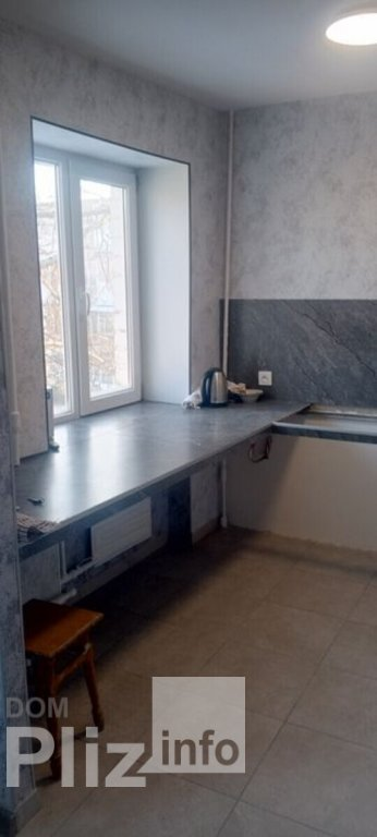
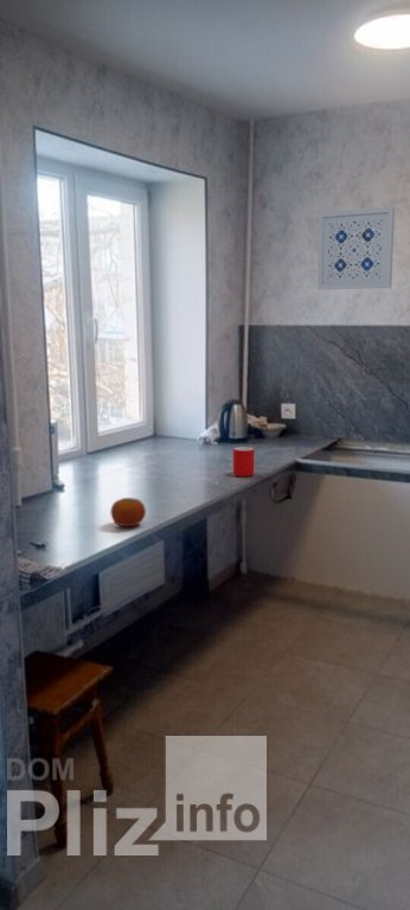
+ cup [232,446,255,478]
+ fruit [109,496,147,527]
+ wall art [316,206,396,290]
